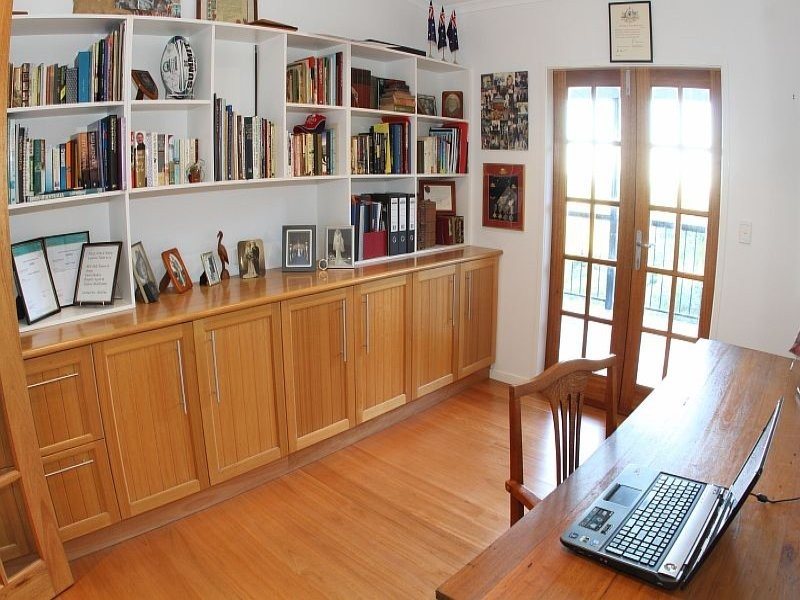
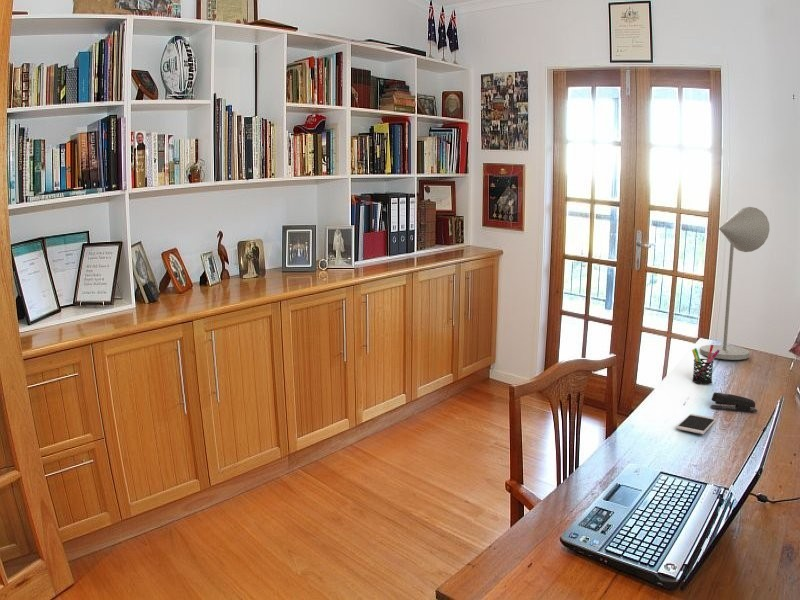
+ stapler [709,391,758,413]
+ desk lamp [699,206,770,361]
+ pen holder [691,344,720,385]
+ smartphone [675,413,717,435]
